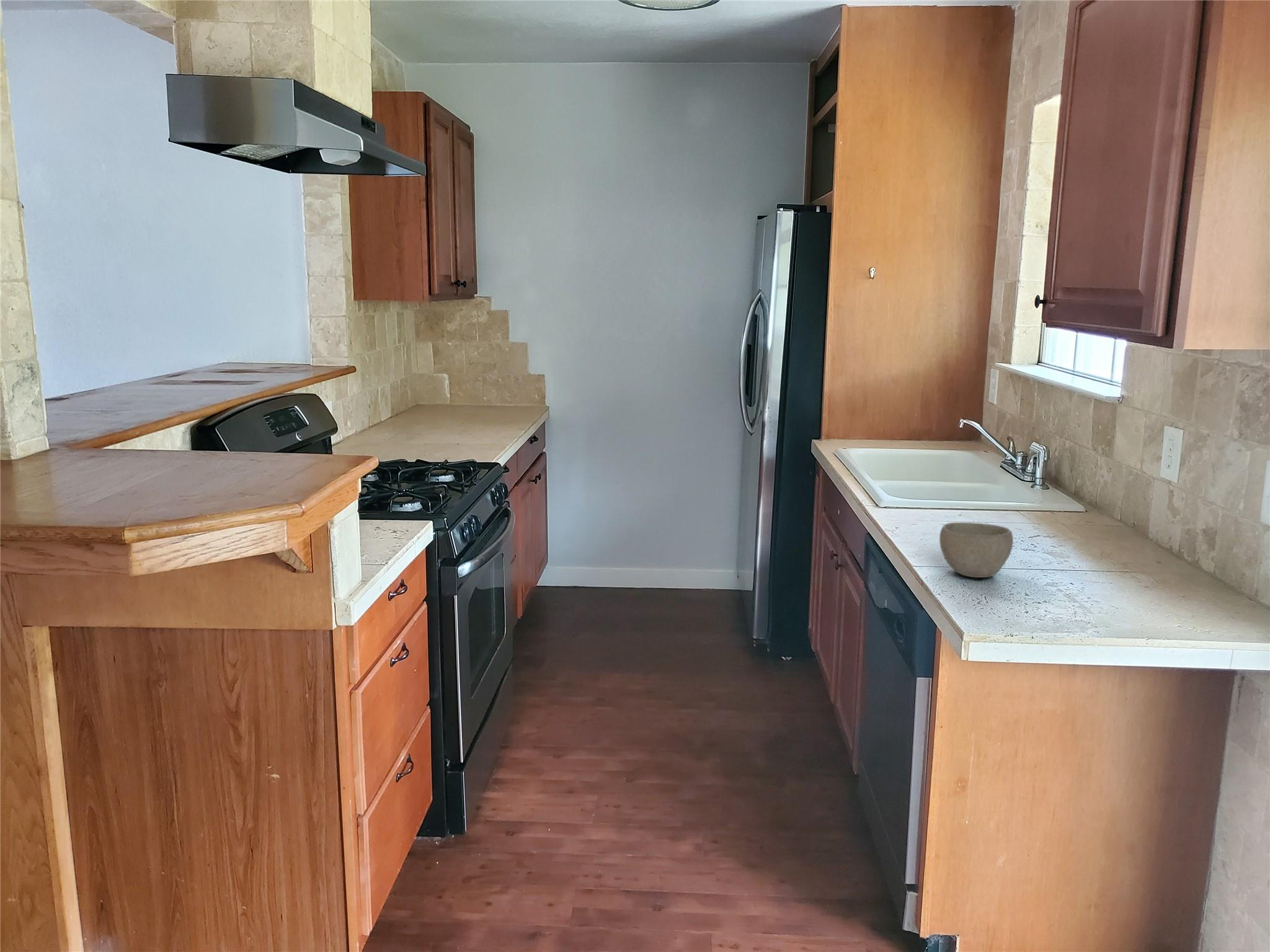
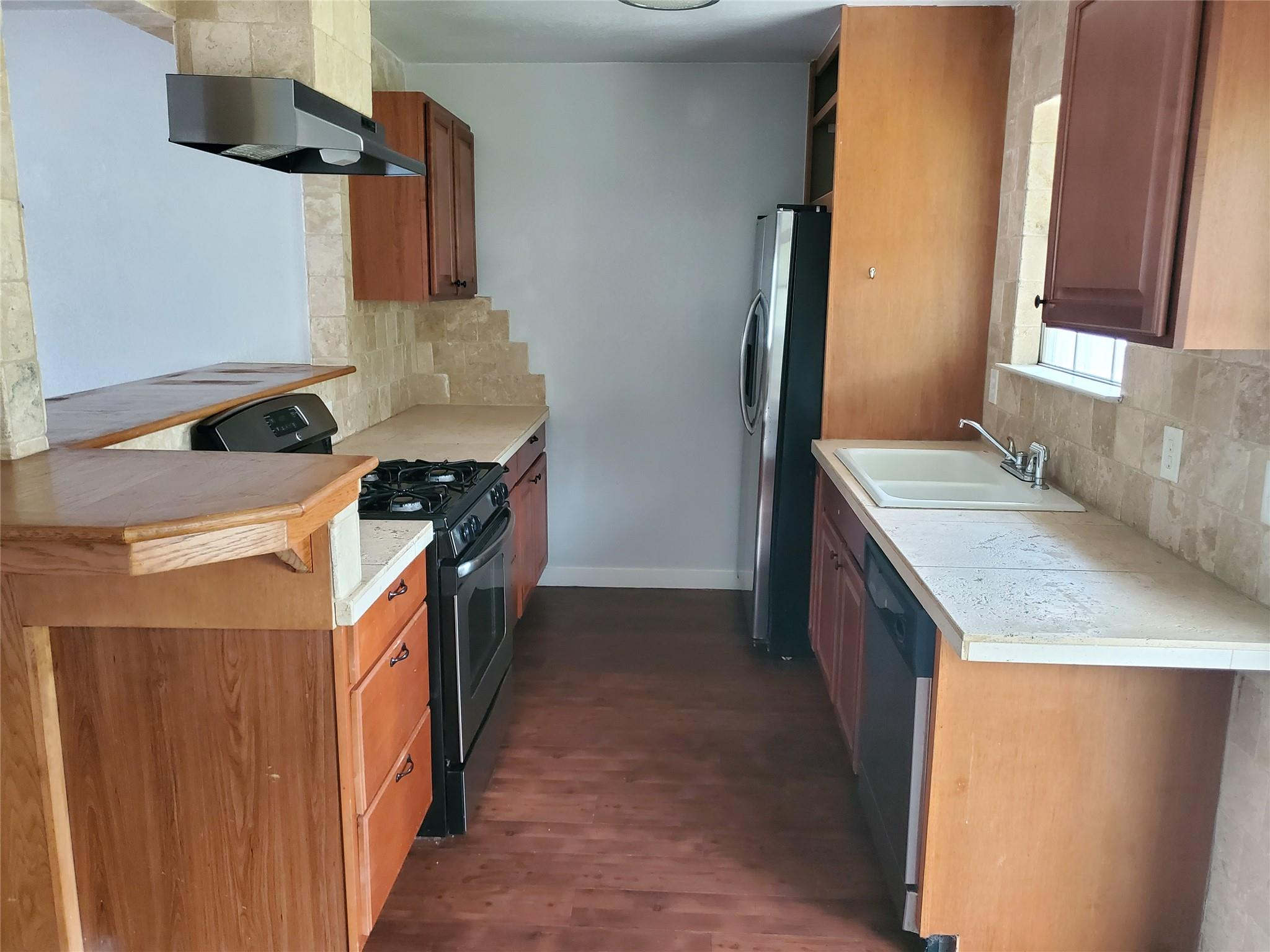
- bowl [939,522,1014,578]
